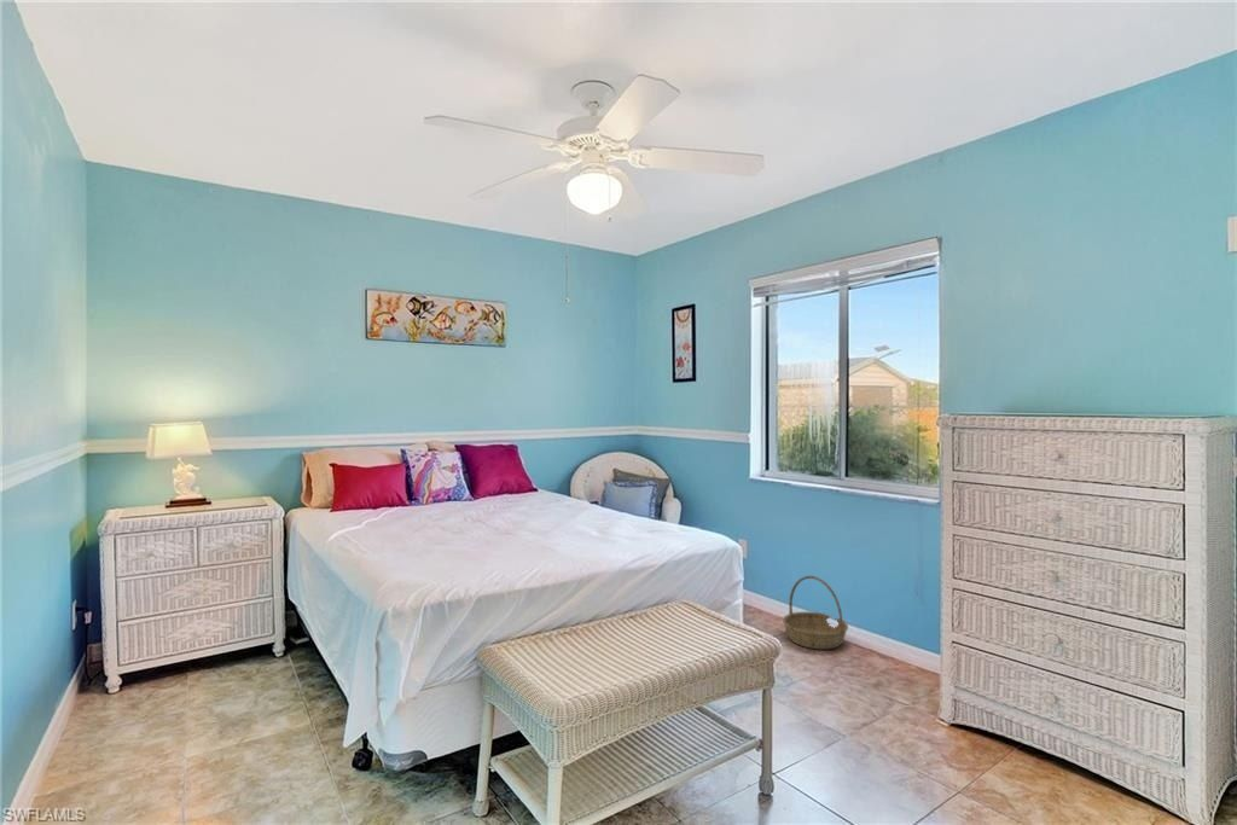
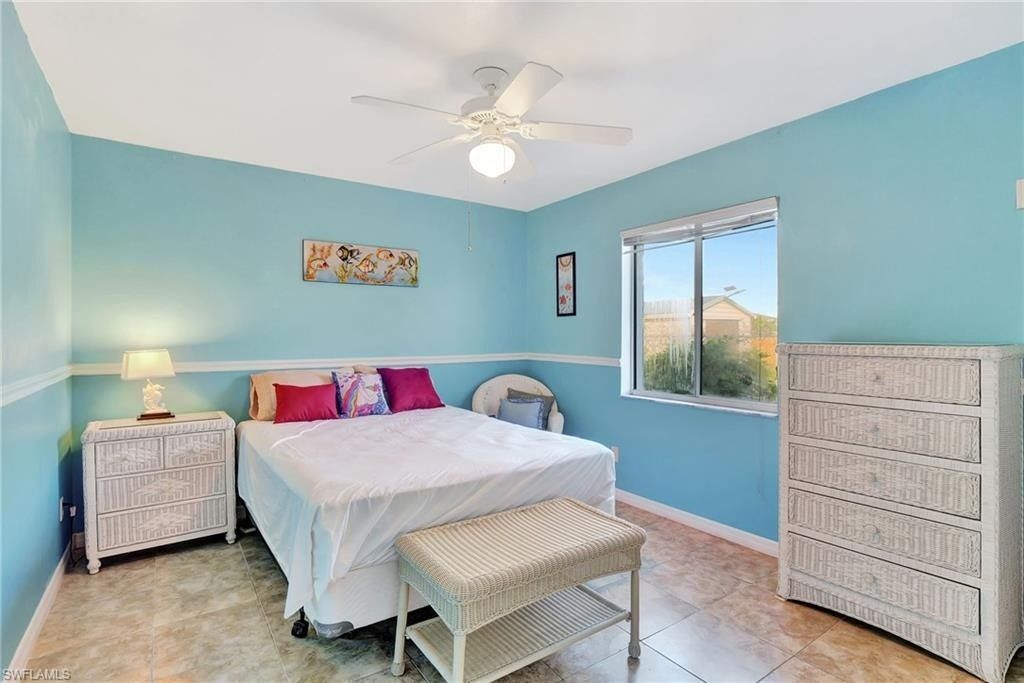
- basket [782,575,849,650]
